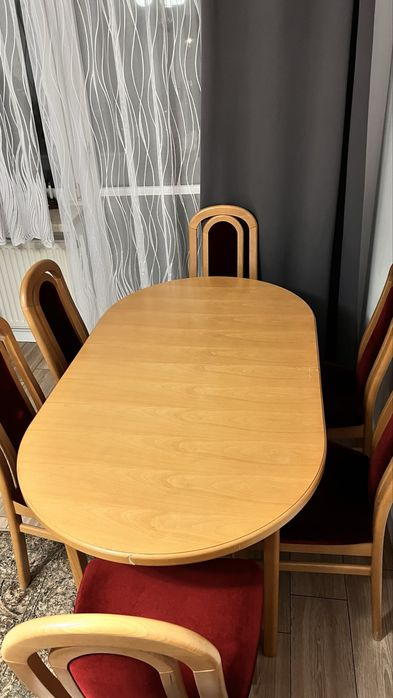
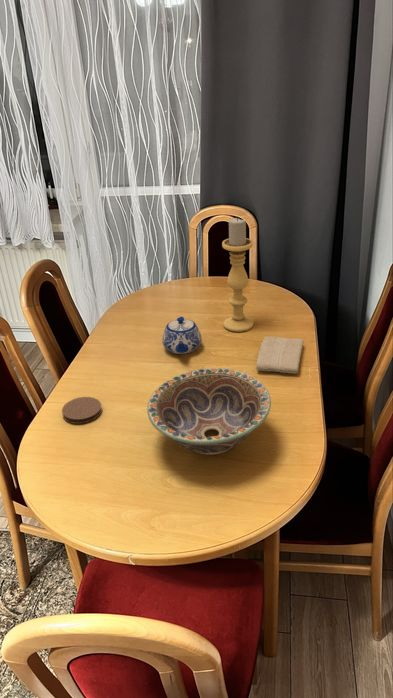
+ teapot [161,316,203,355]
+ candle holder [221,216,254,333]
+ washcloth [255,336,304,374]
+ decorative bowl [146,367,272,456]
+ coaster [61,396,103,425]
